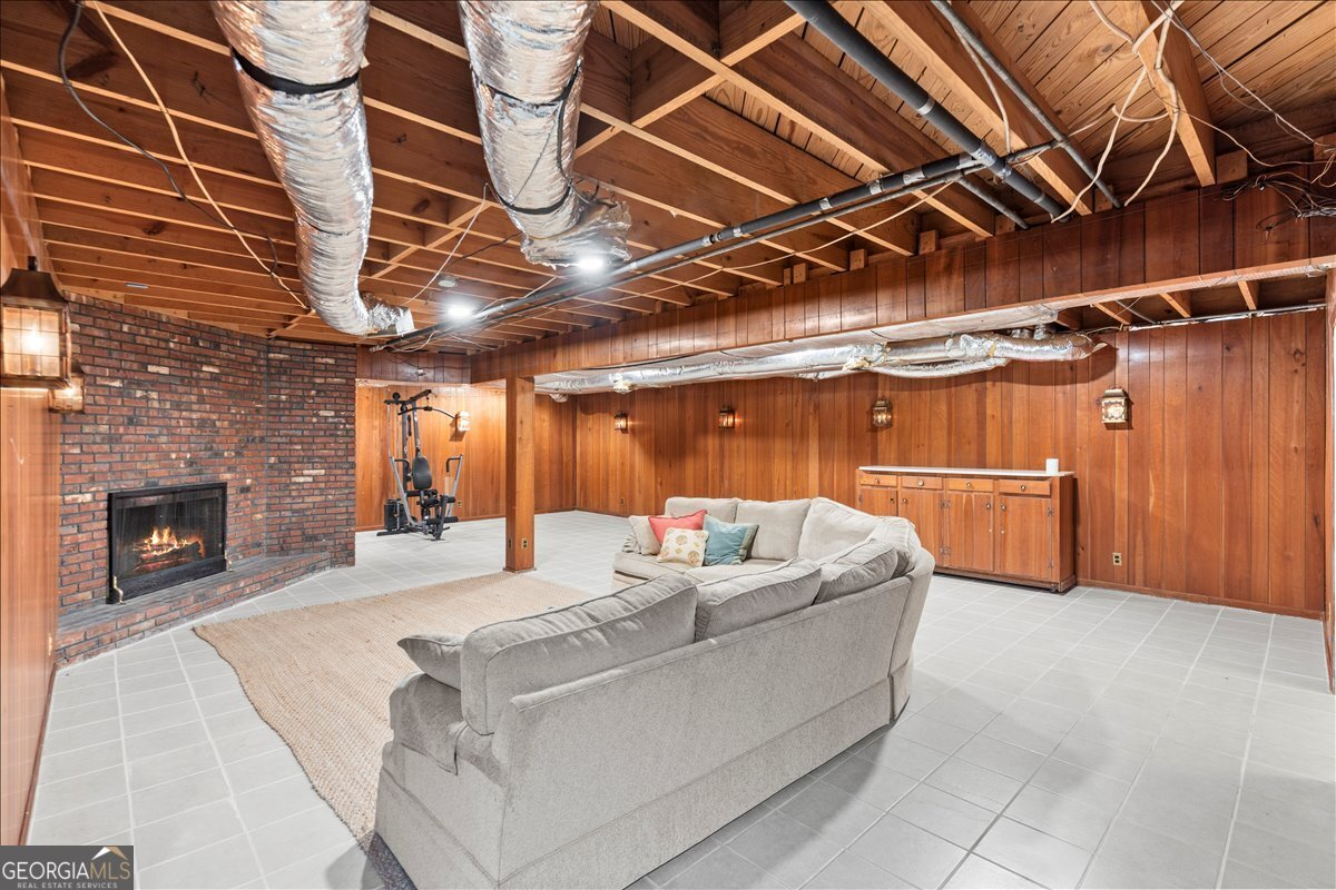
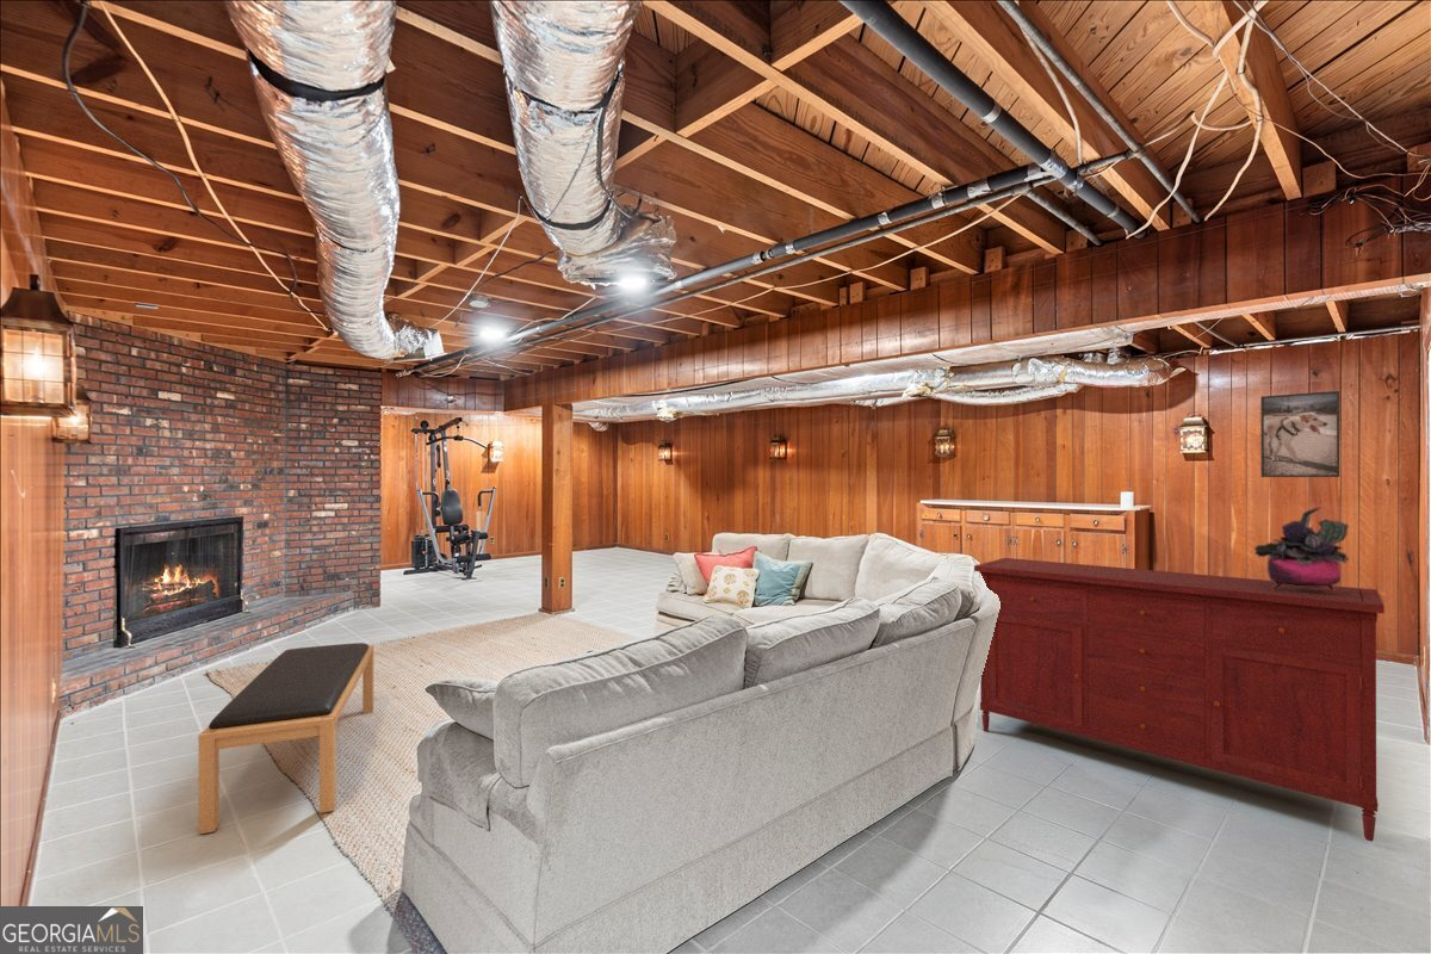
+ bench [198,642,374,835]
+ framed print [1259,390,1340,478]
+ sideboard [973,557,1386,842]
+ potted plant [1253,506,1351,590]
